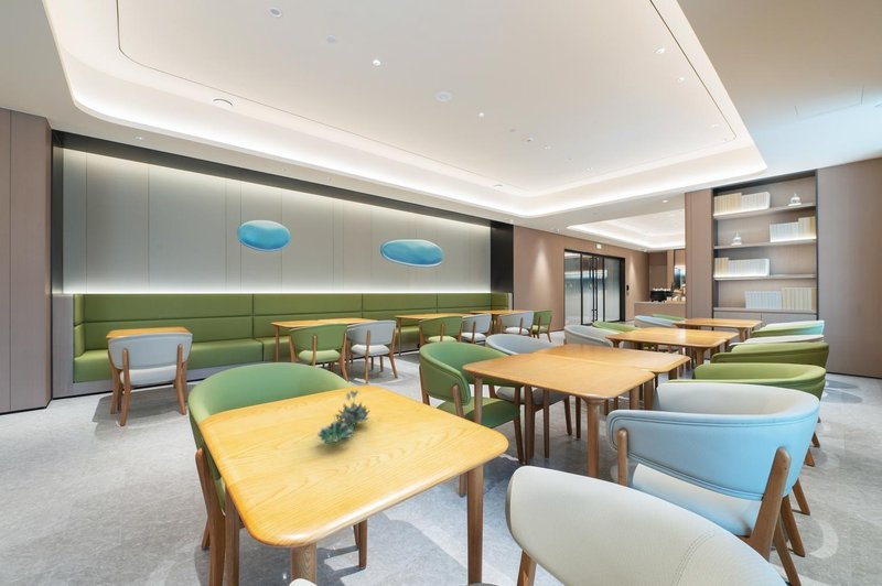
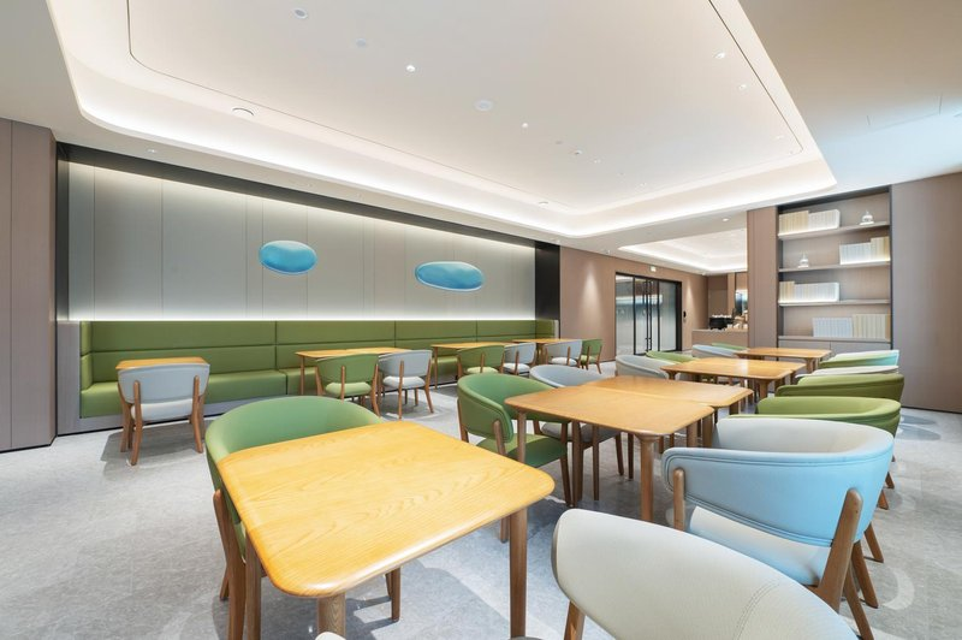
- succulent plant [315,389,373,445]
